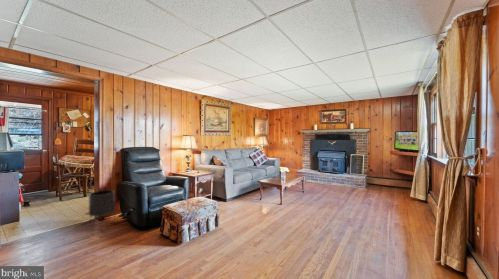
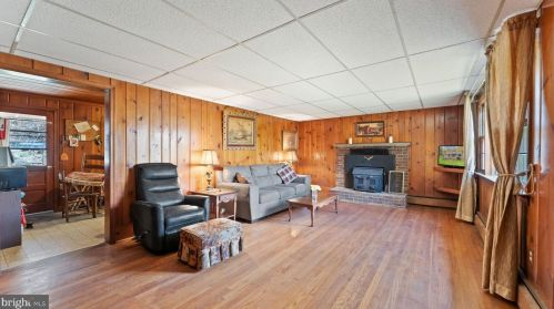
- planter [87,189,116,229]
